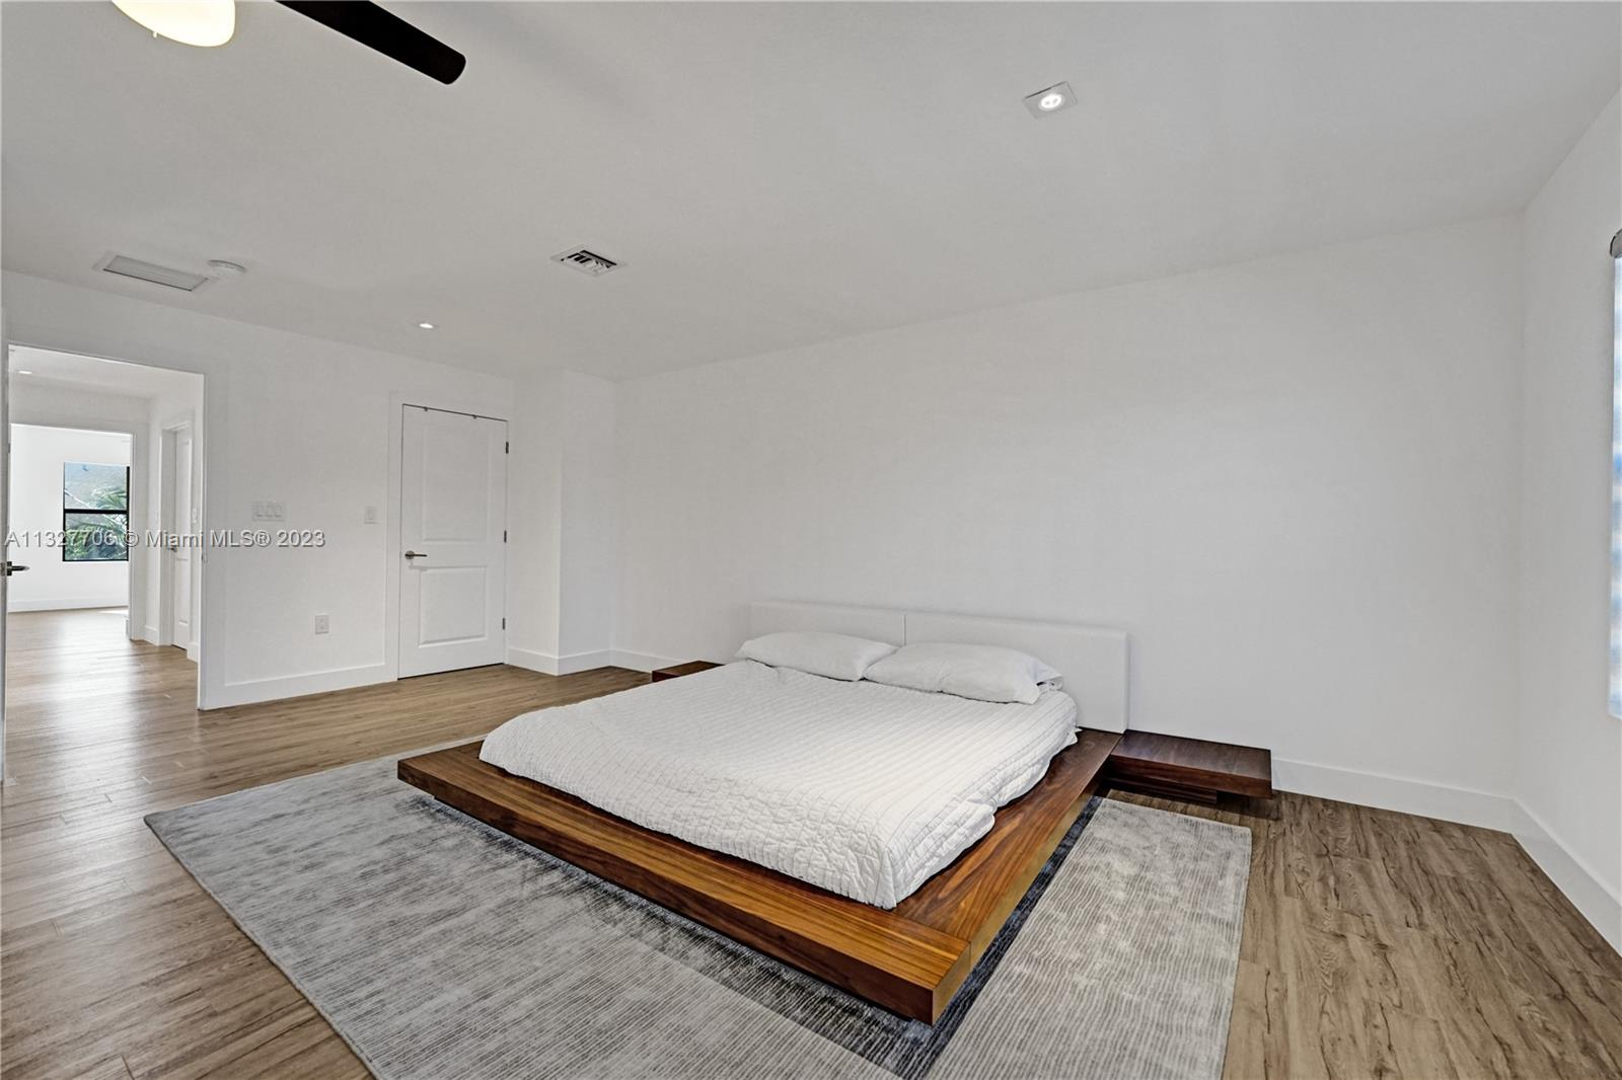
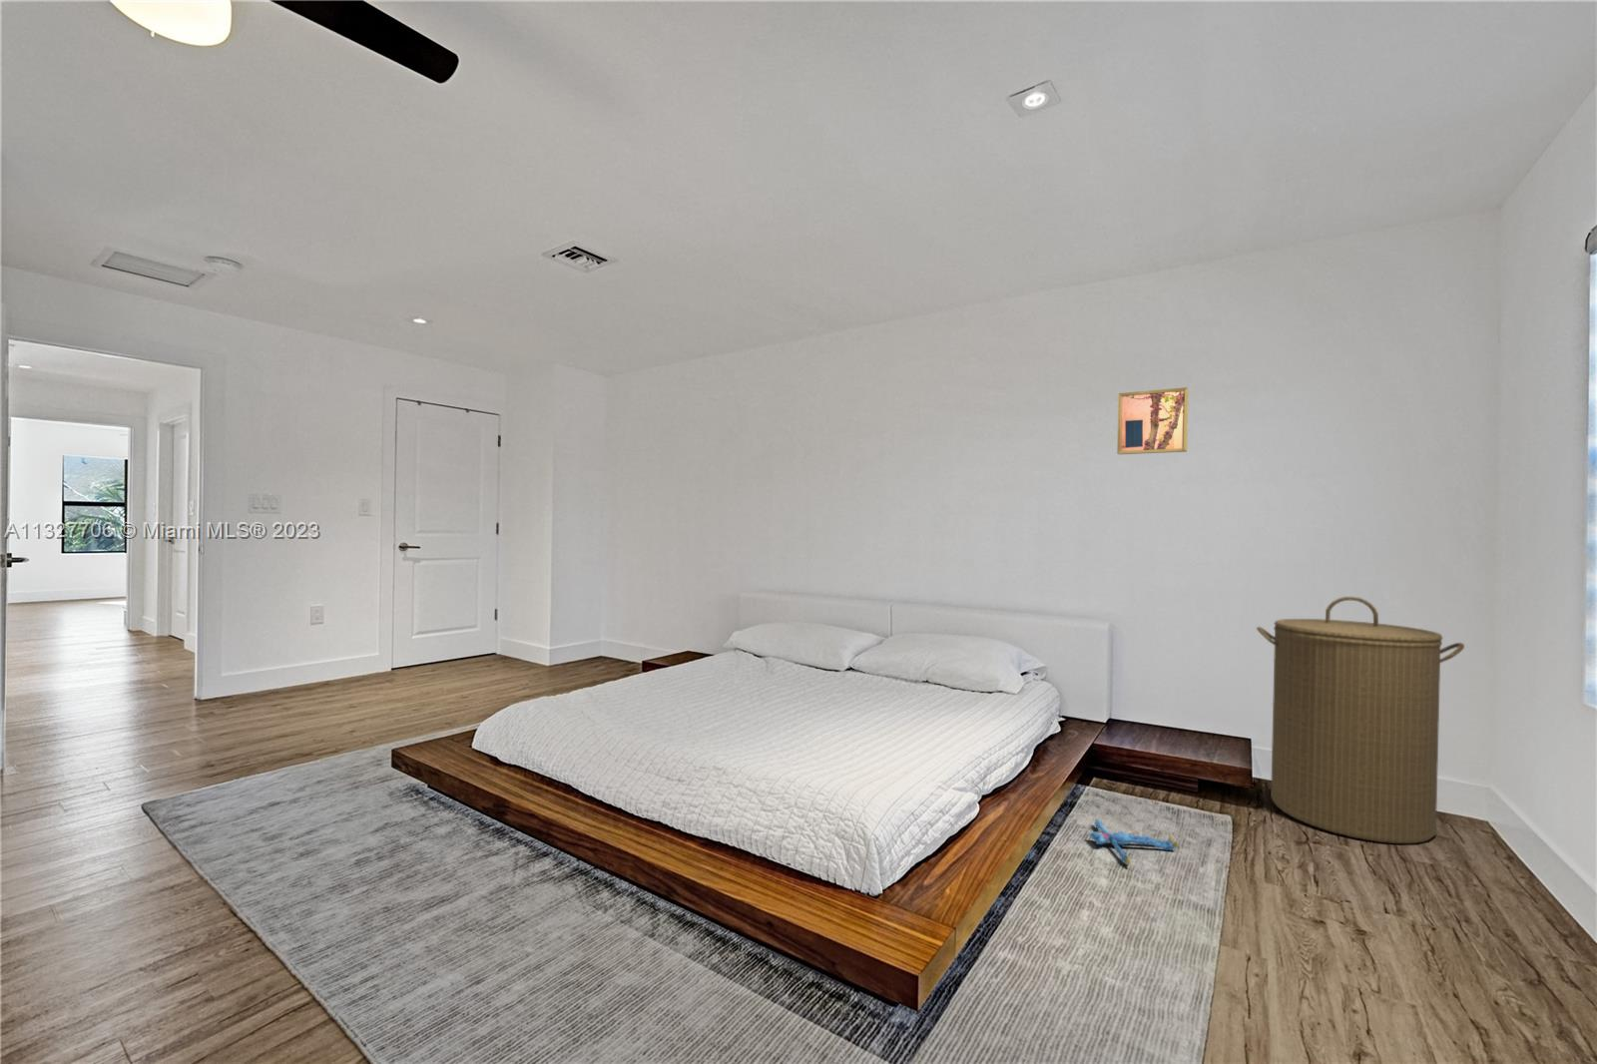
+ wall art [1116,386,1190,455]
+ plush toy [1088,817,1179,867]
+ laundry hamper [1256,596,1465,844]
